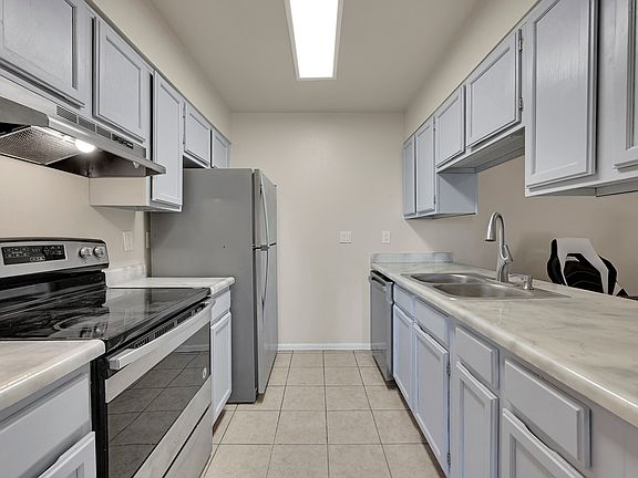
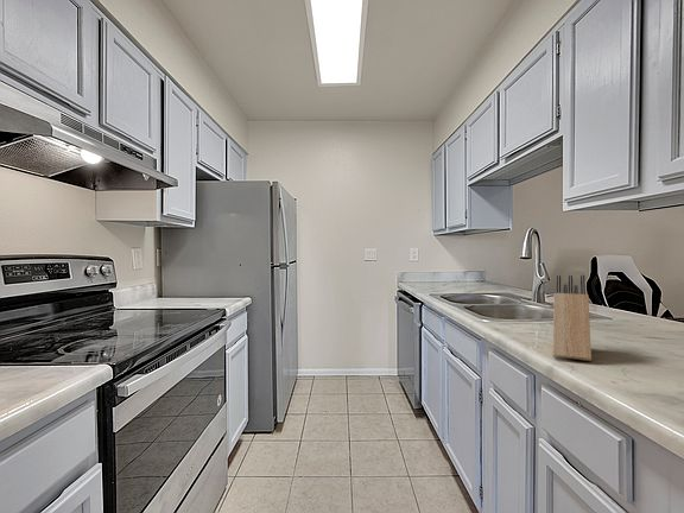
+ knife block [551,274,593,362]
